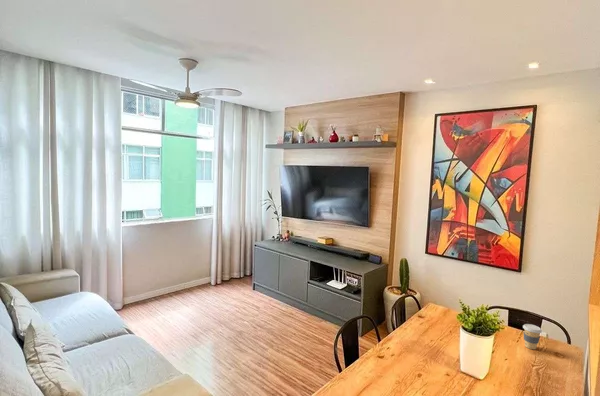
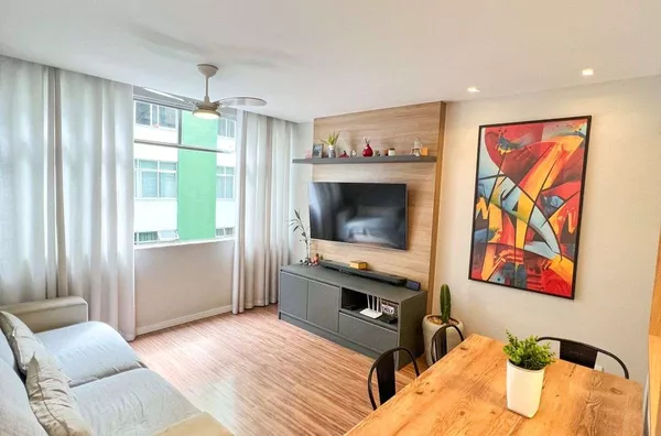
- coffee cup [522,323,543,350]
